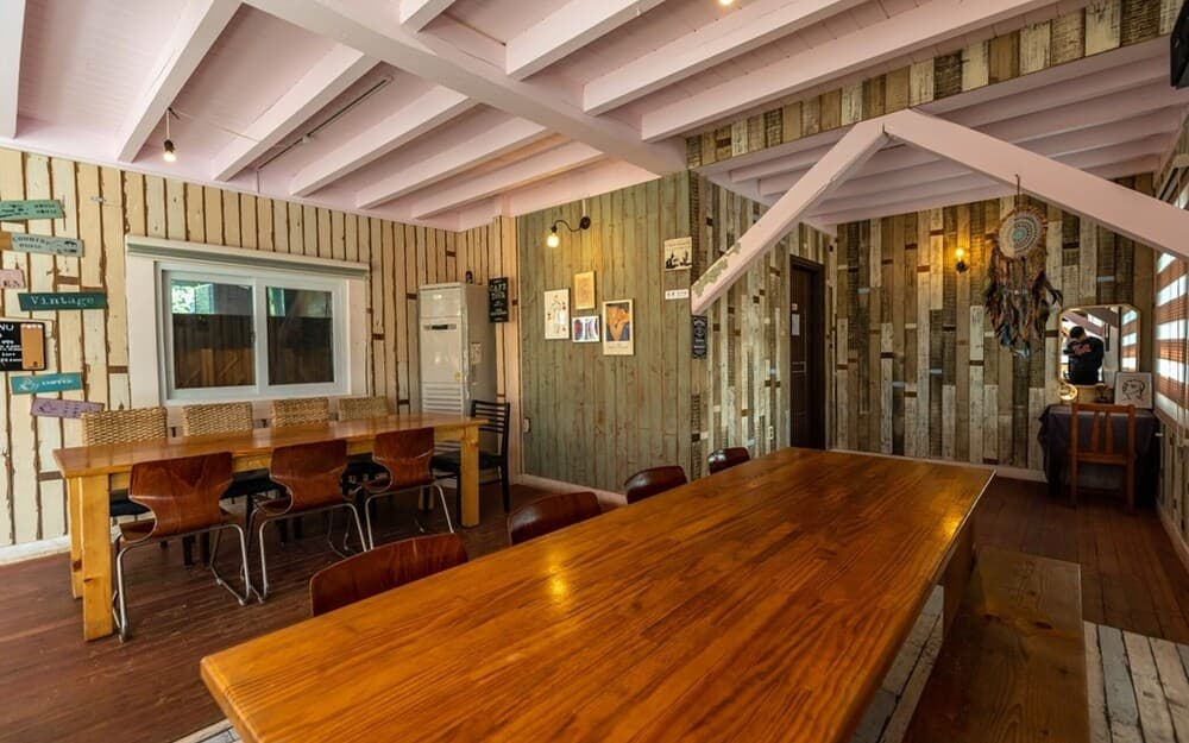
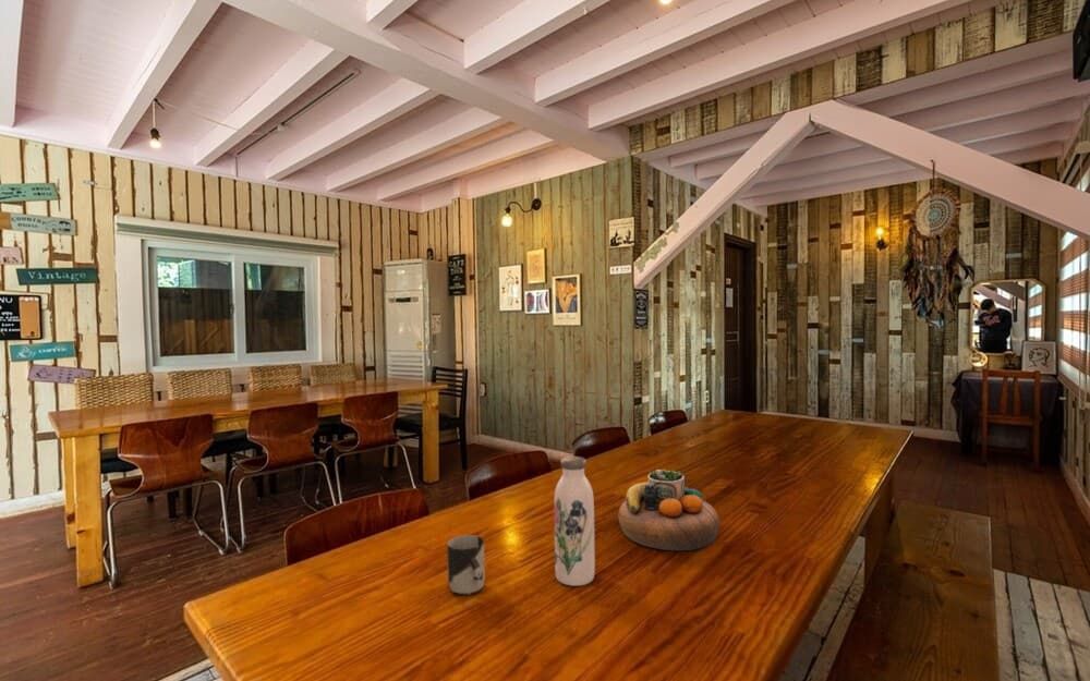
+ cup [446,534,486,596]
+ decorative bowl [617,467,720,551]
+ water bottle [553,455,596,587]
